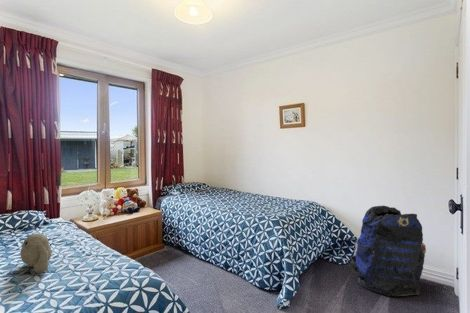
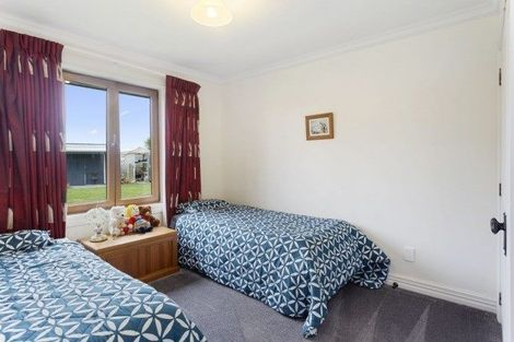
- stuffed toy [19,232,53,274]
- backpack [349,205,427,297]
